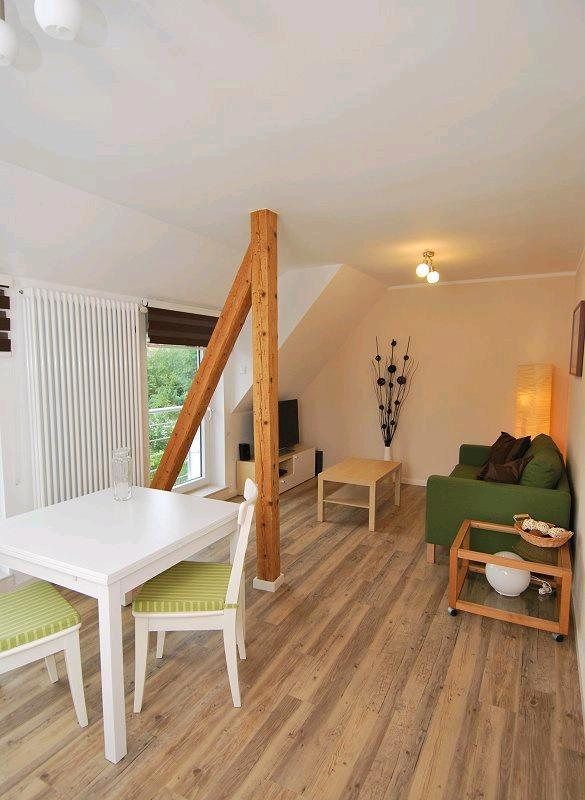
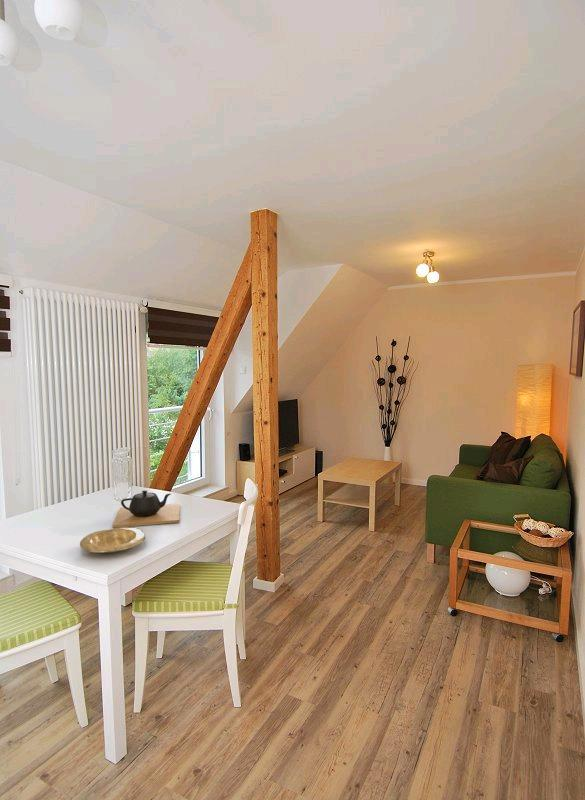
+ plate [79,526,146,554]
+ teapot [111,489,181,529]
